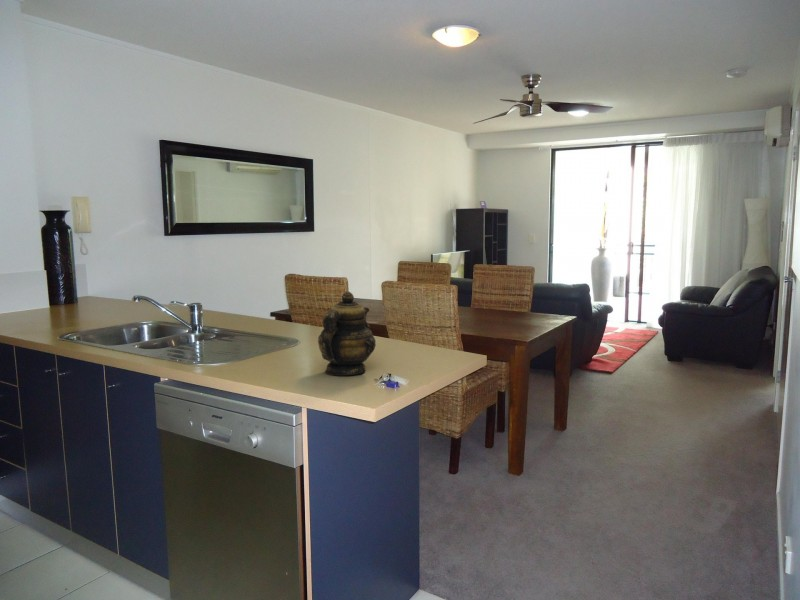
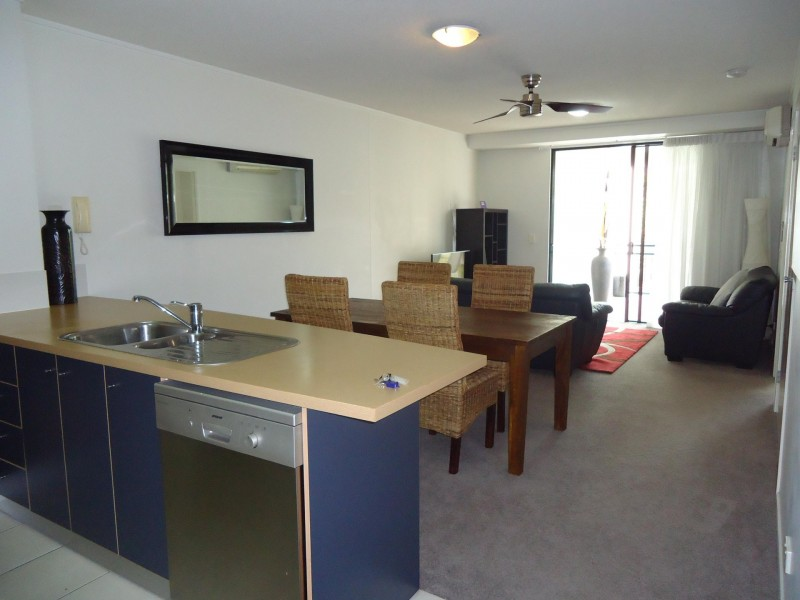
- teapot [317,290,377,377]
